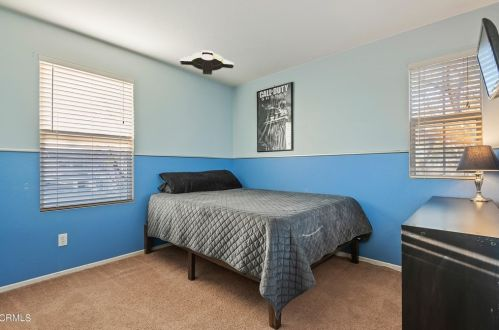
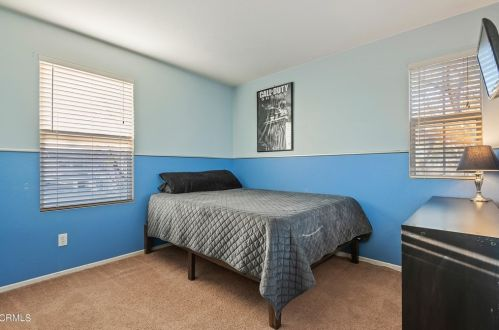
- ceiling light [179,49,235,76]
